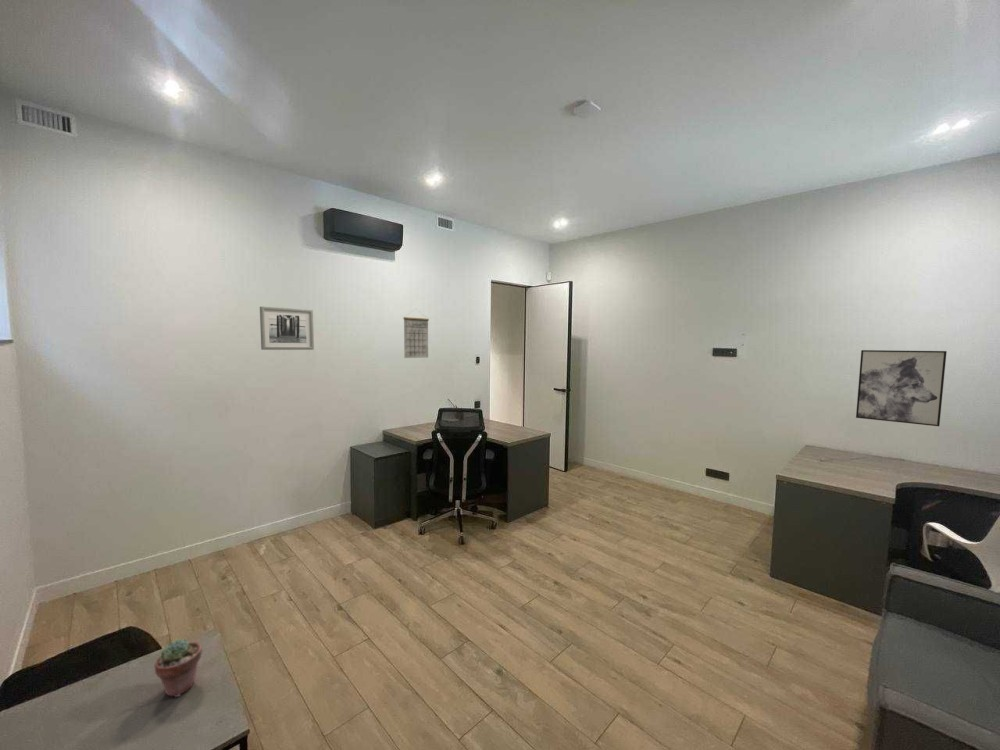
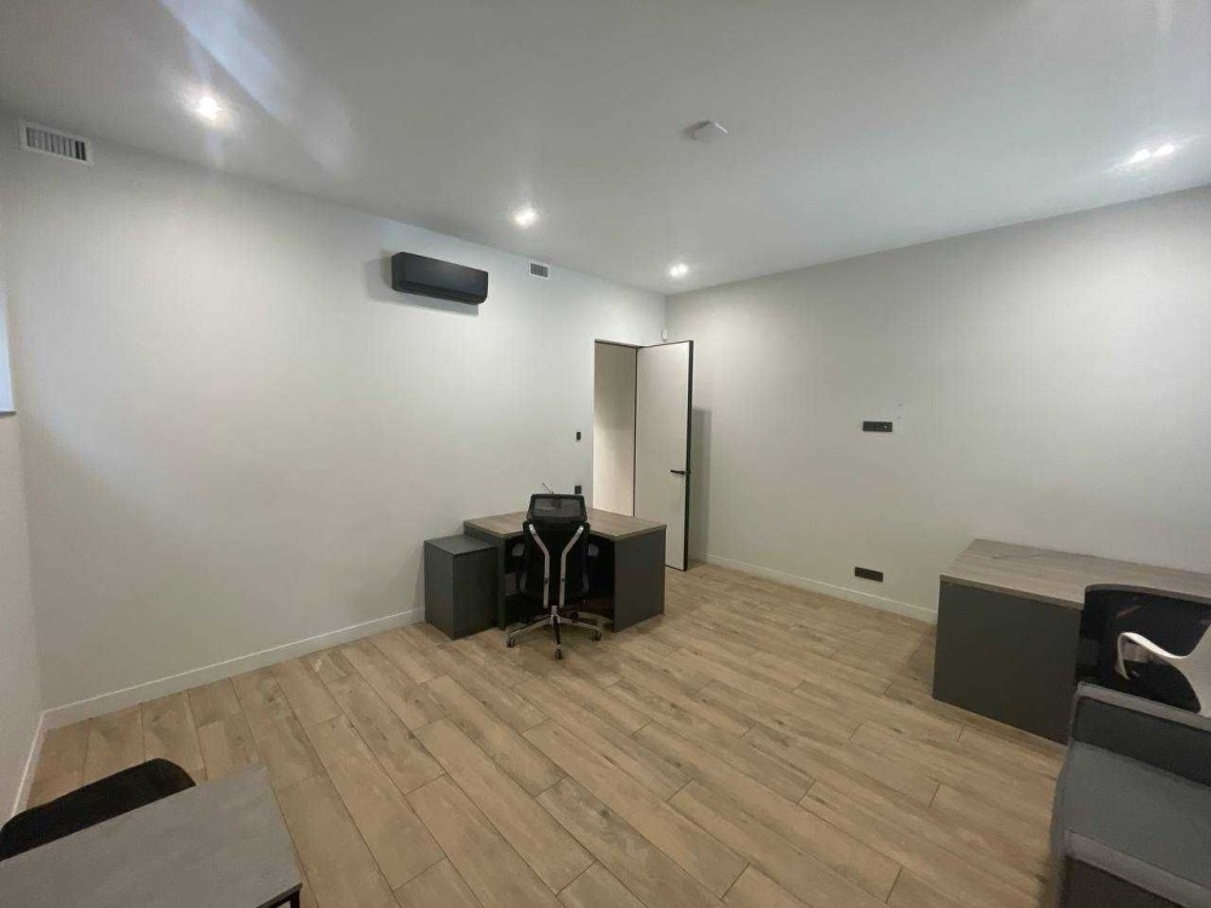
- wall art [855,349,947,427]
- calendar [402,308,430,359]
- potted succulent [154,638,203,699]
- wall art [259,306,315,351]
